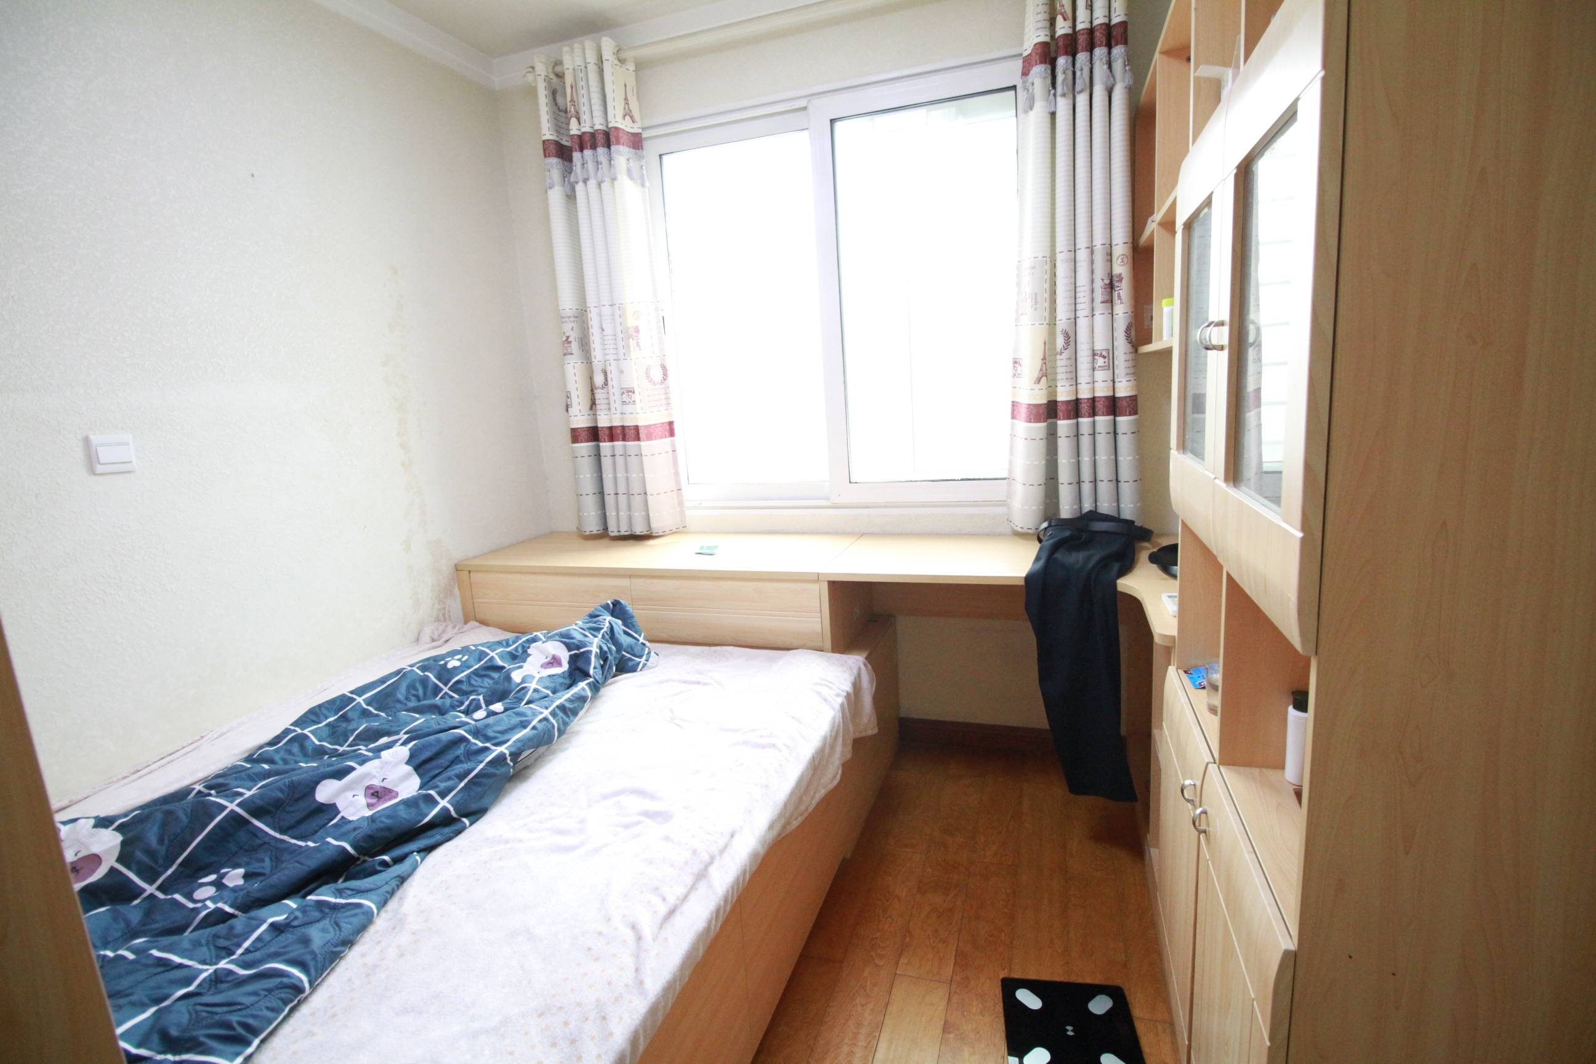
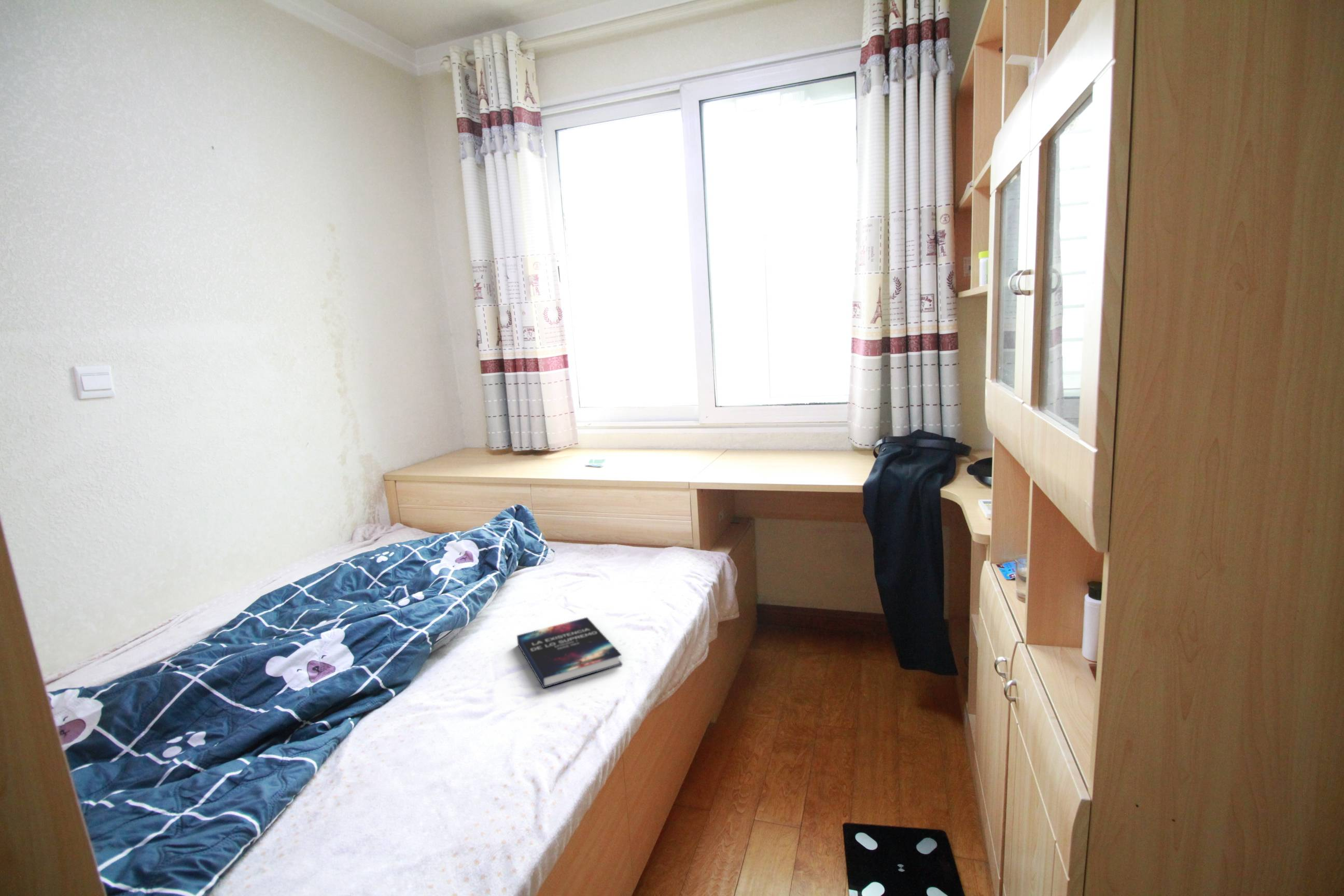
+ hardback book [516,617,623,689]
